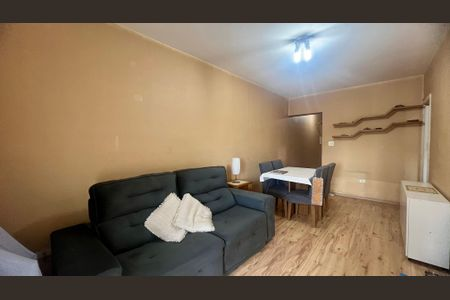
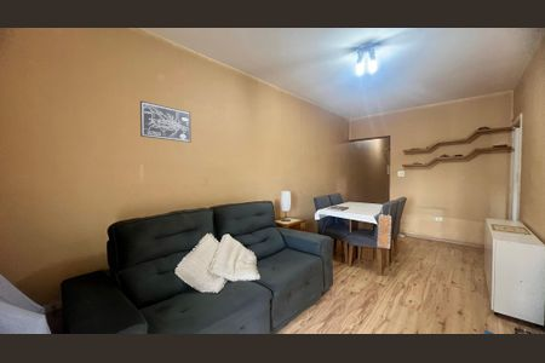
+ wall art [139,99,193,144]
